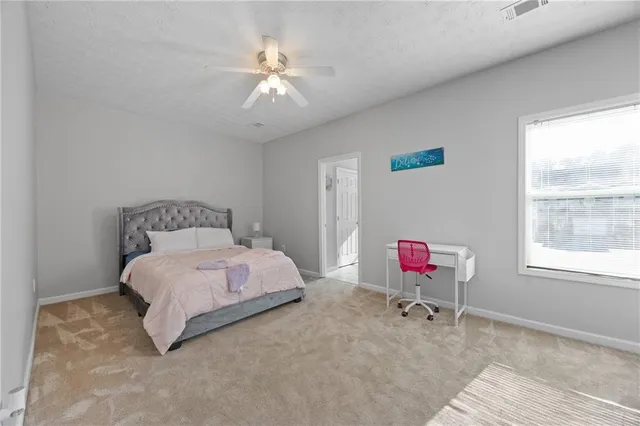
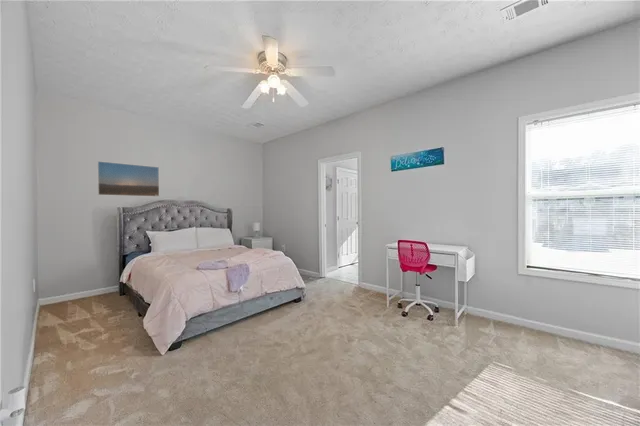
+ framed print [96,160,160,198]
